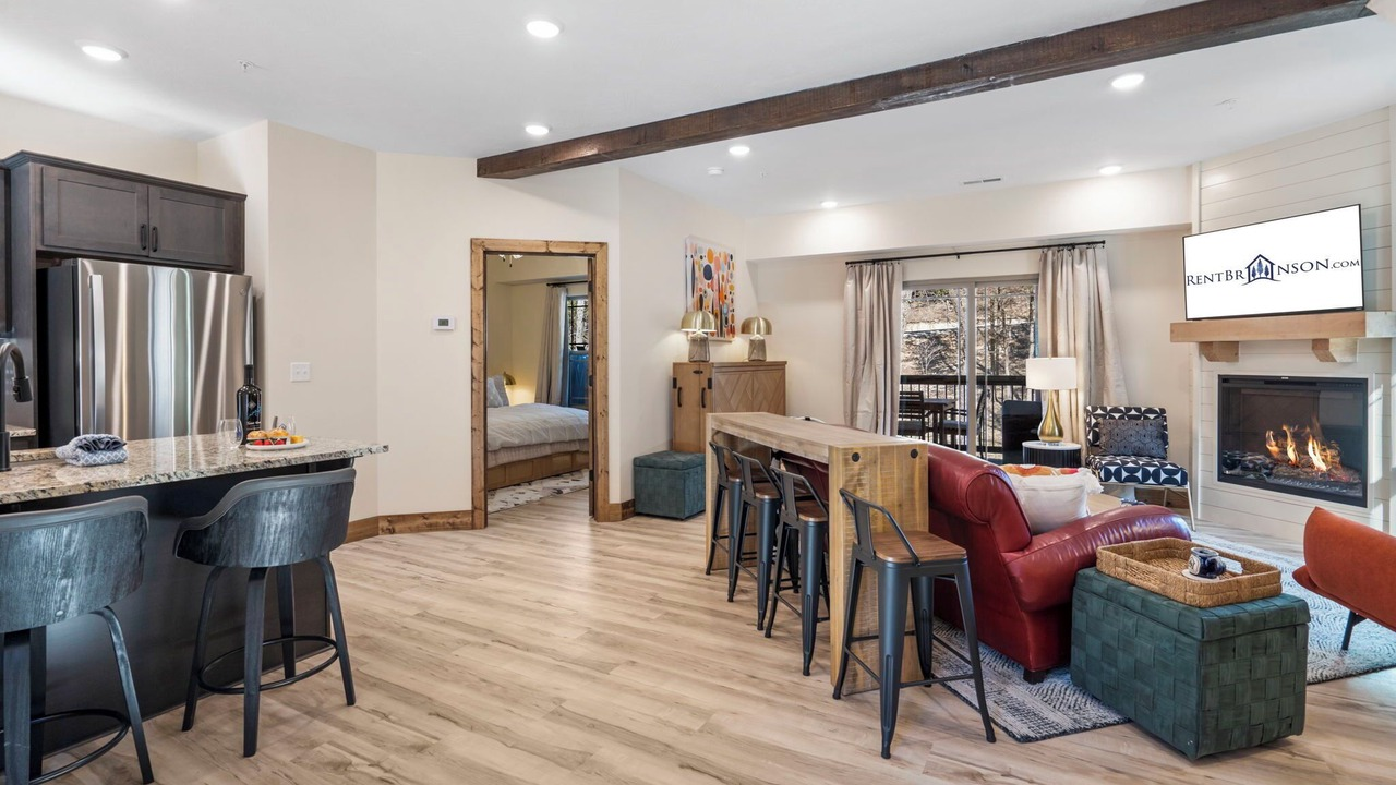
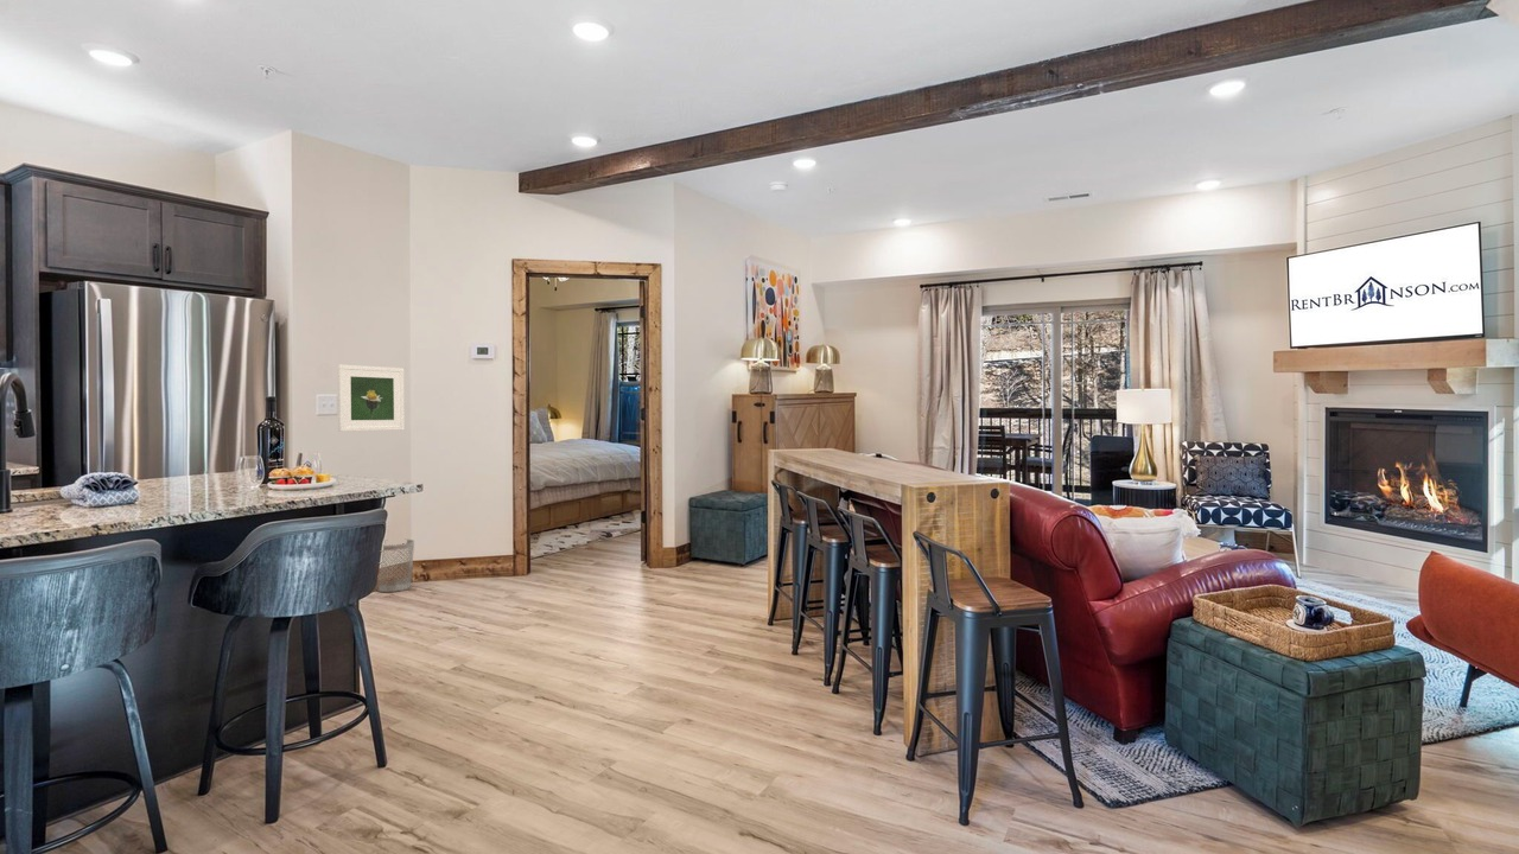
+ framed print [337,364,406,433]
+ wastebasket [376,538,415,593]
